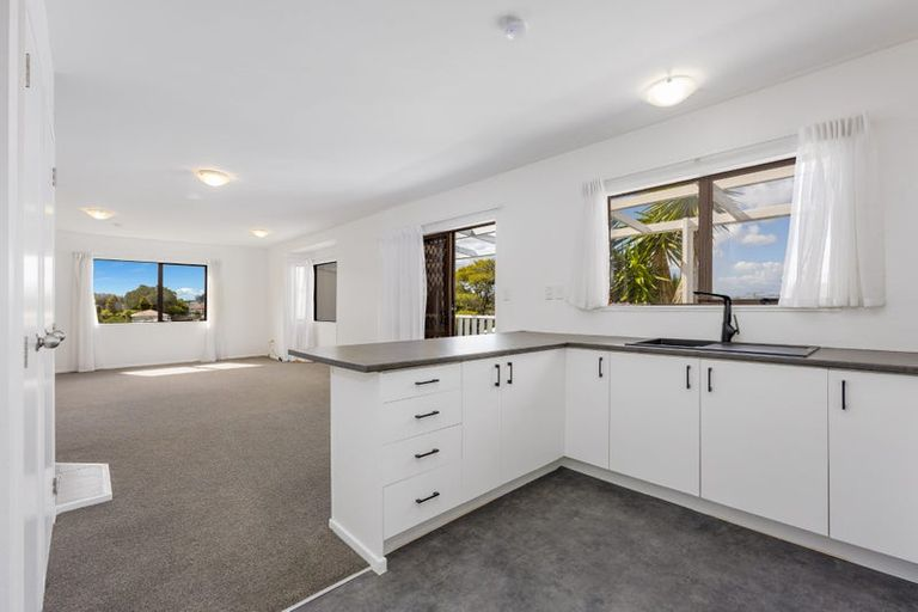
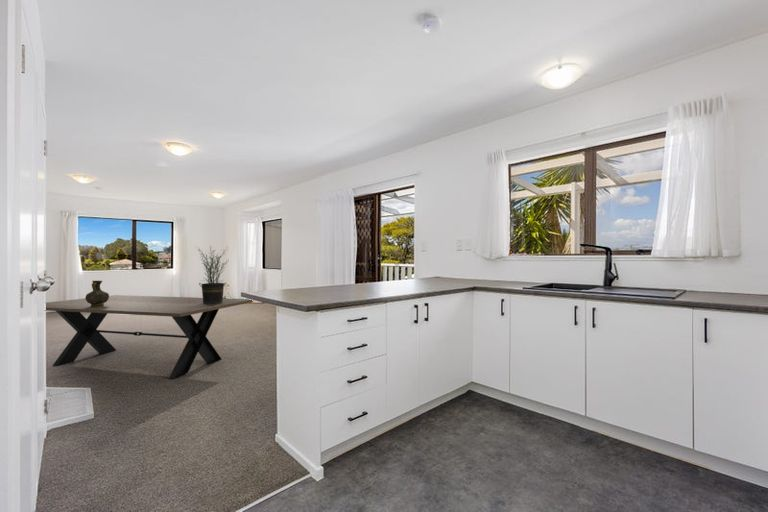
+ potted plant [196,245,228,304]
+ dining table [45,294,254,379]
+ ceramic jug [85,280,110,307]
